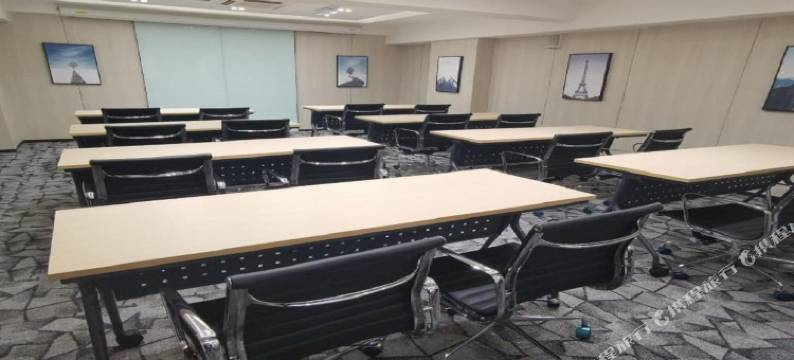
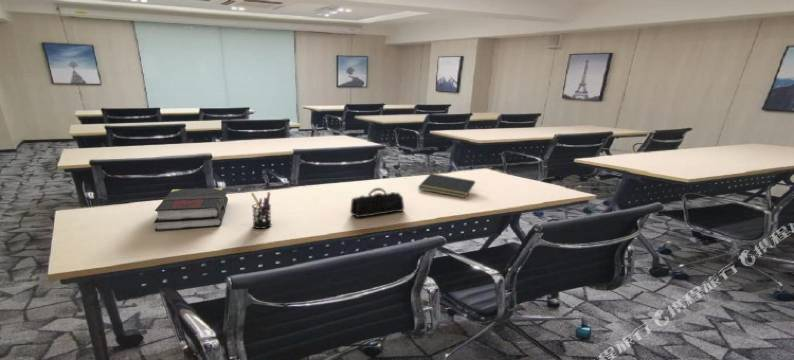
+ notepad [417,173,476,199]
+ pen holder [250,191,272,230]
+ book [153,187,229,231]
+ pencil case [349,187,405,218]
